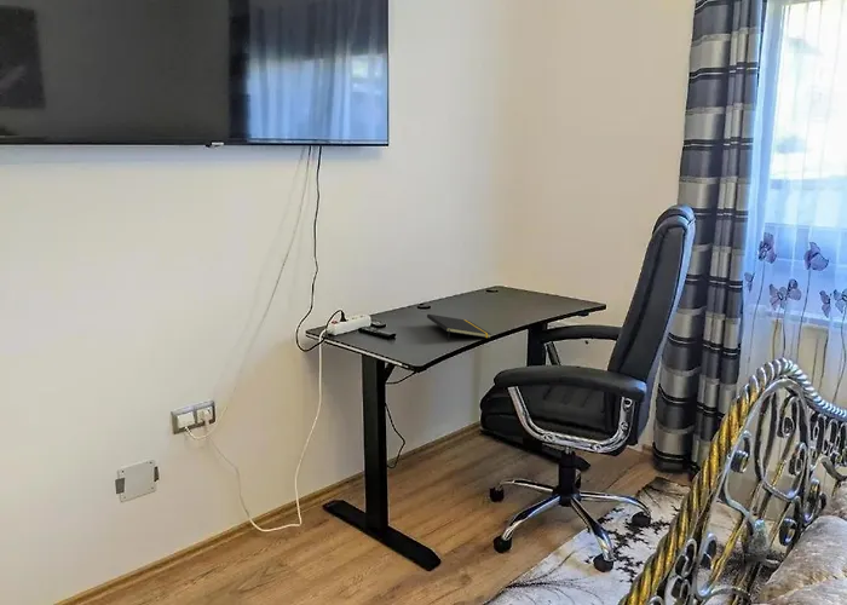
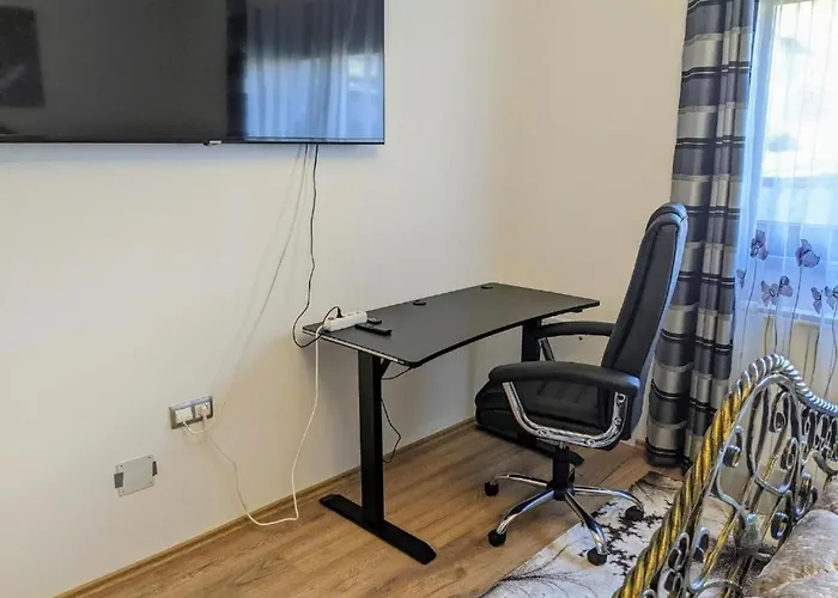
- notepad [426,313,492,342]
